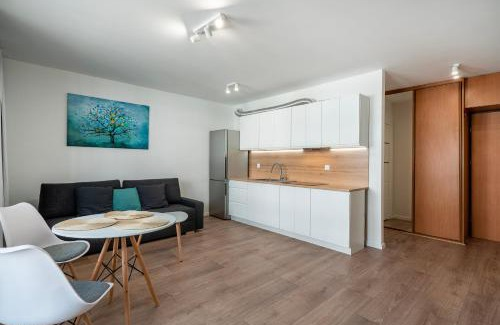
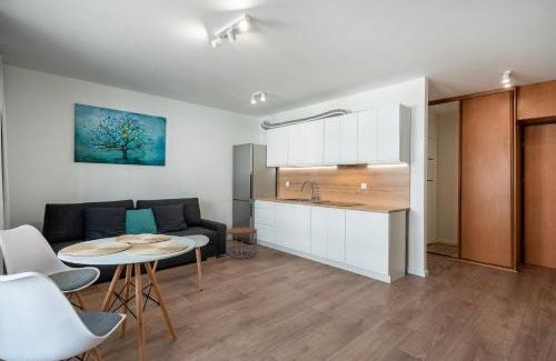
+ side table [226,227,258,260]
